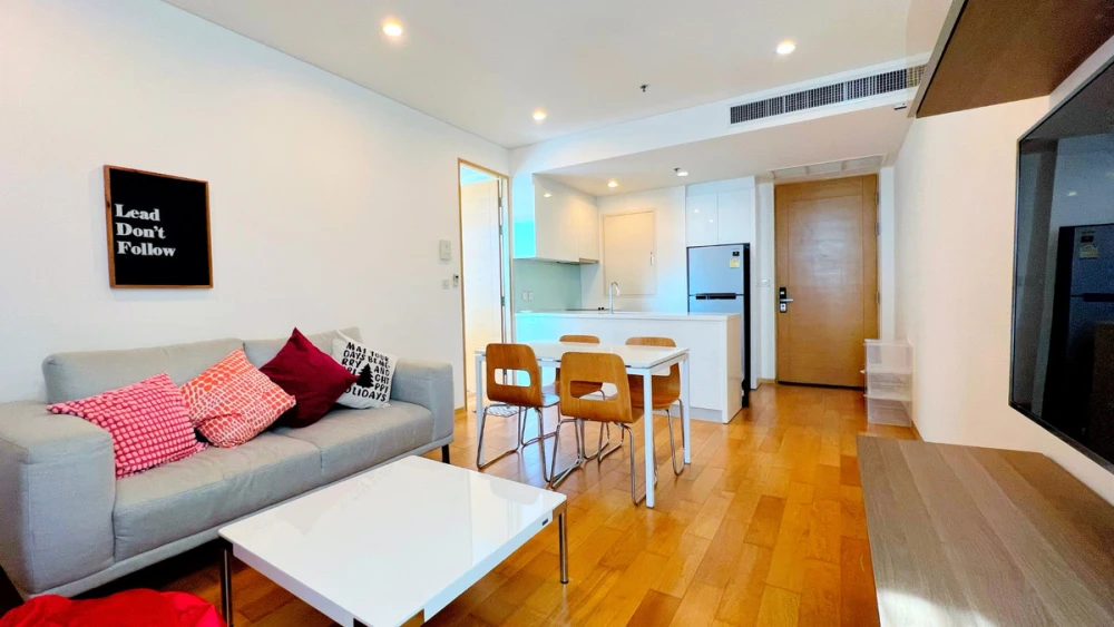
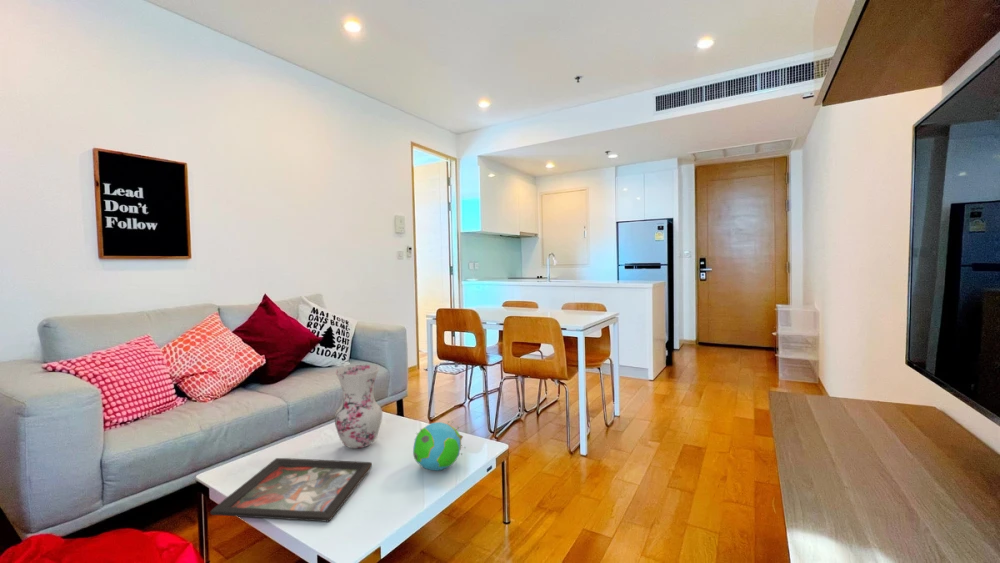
+ decorative tray [209,457,373,522]
+ vase [334,363,383,450]
+ decorative ball [412,420,467,472]
